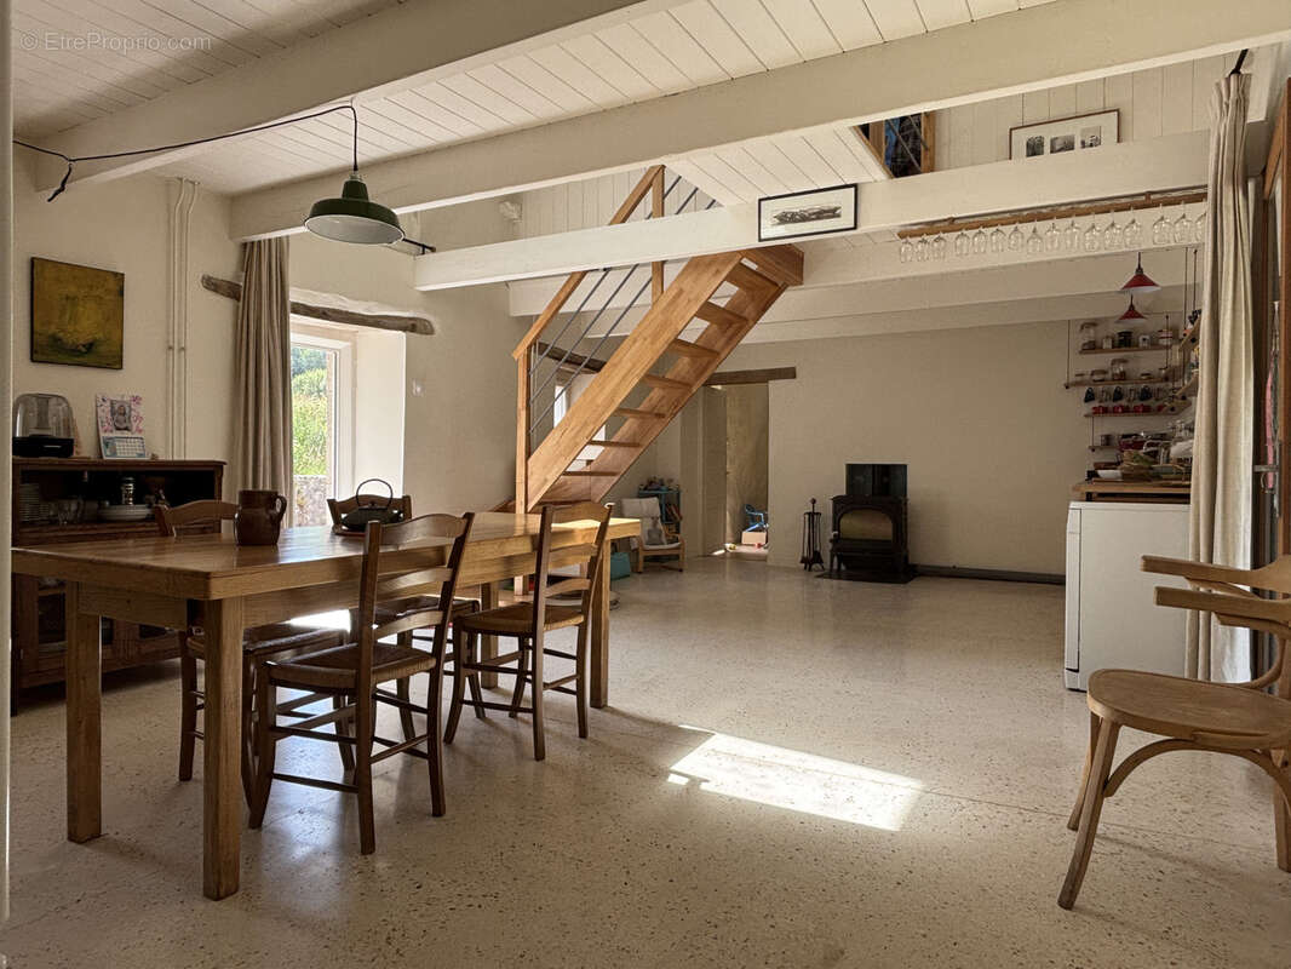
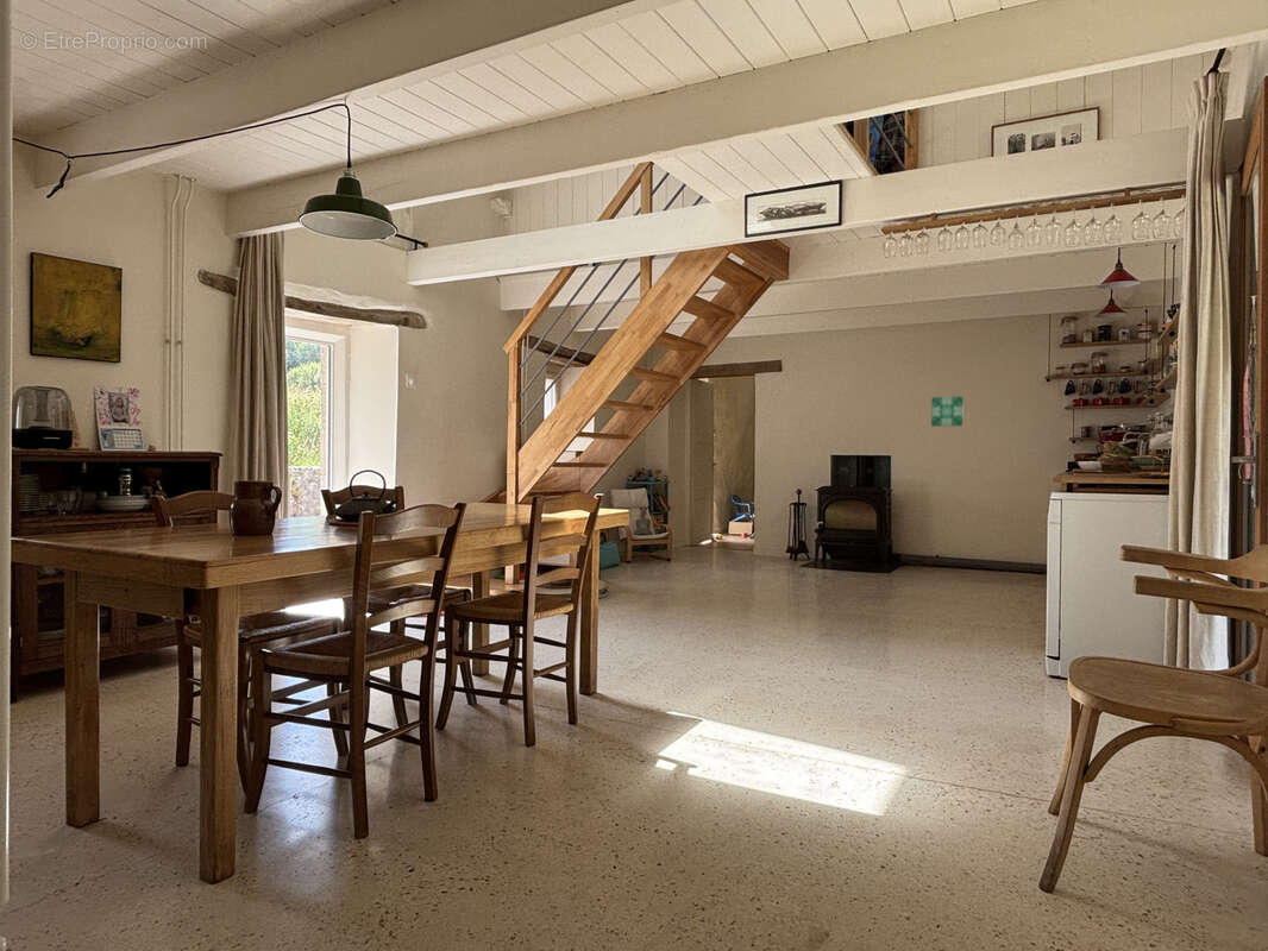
+ wall art [930,396,965,428]
